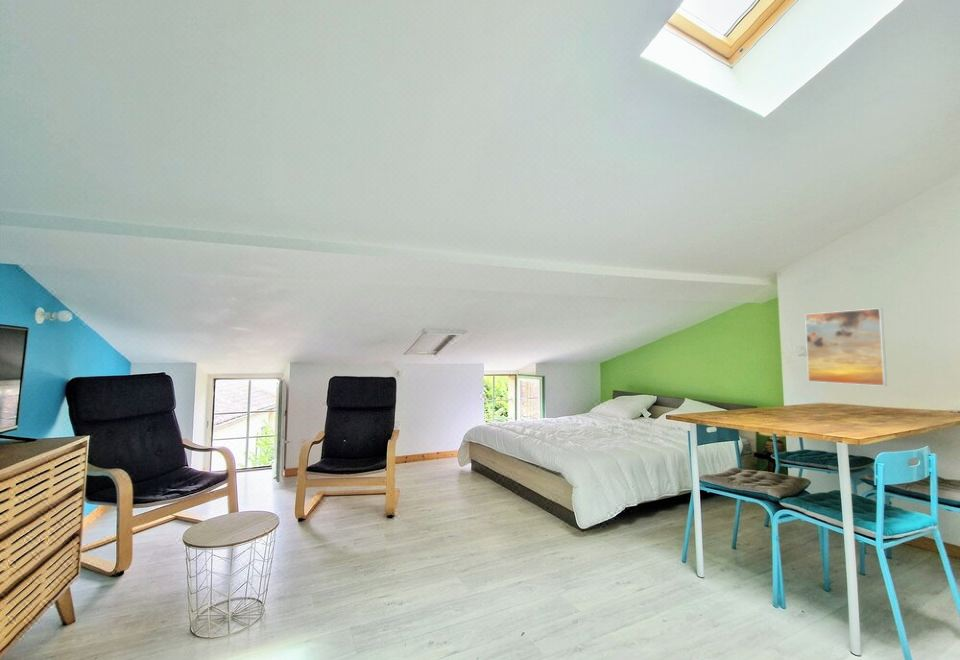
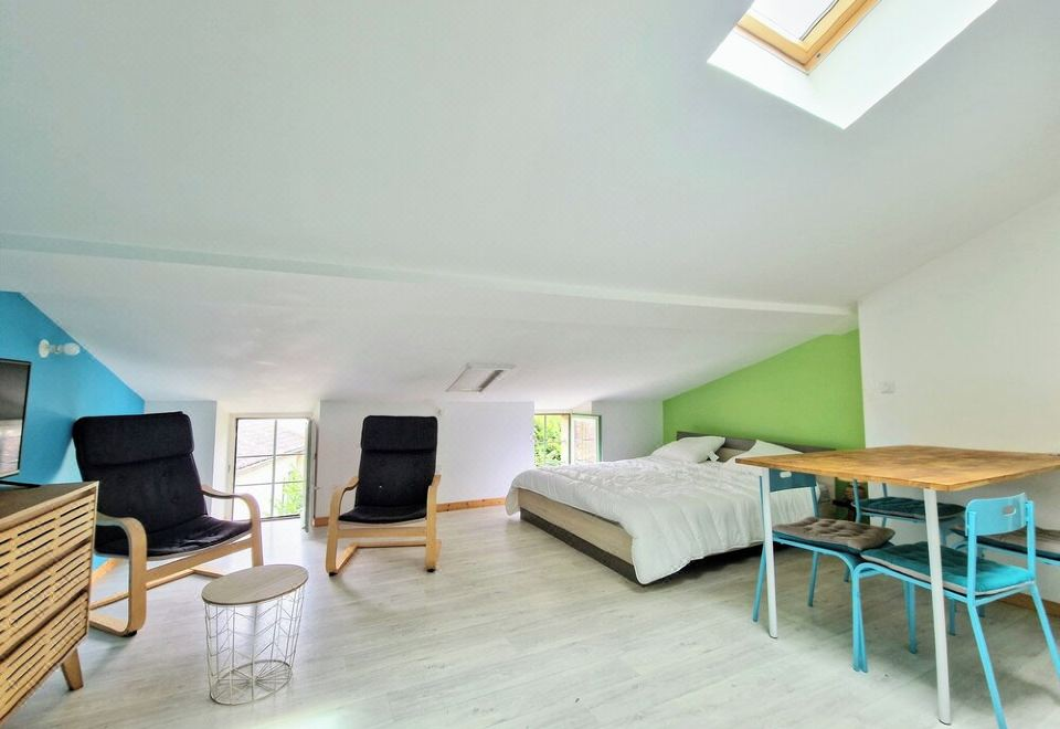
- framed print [804,307,888,387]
